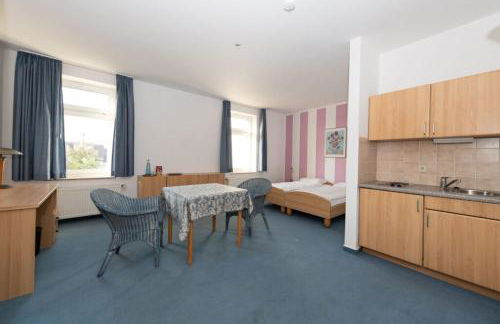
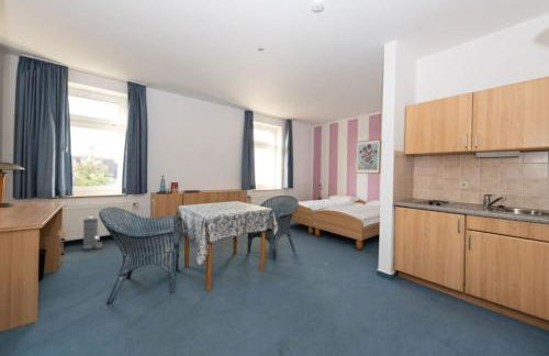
+ canister [82,215,103,251]
